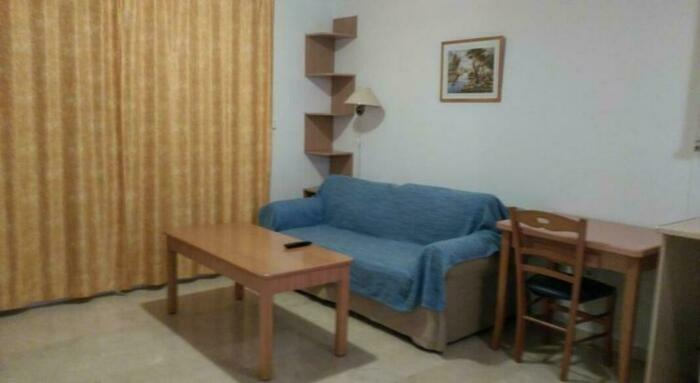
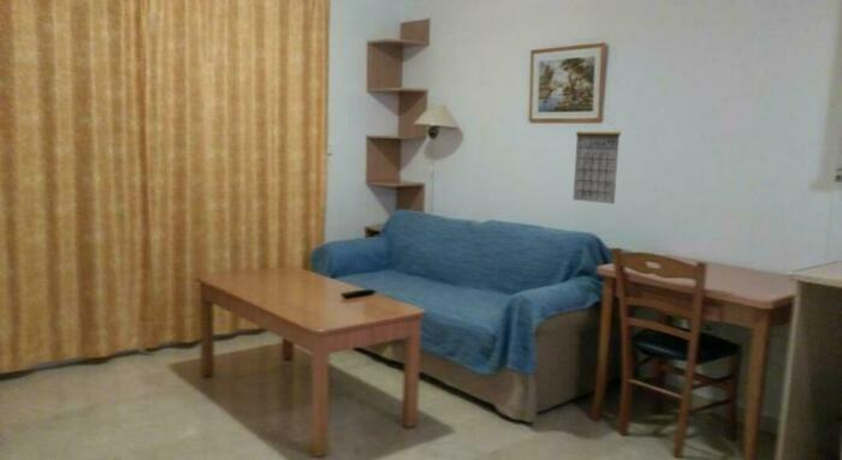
+ calendar [571,114,622,205]
